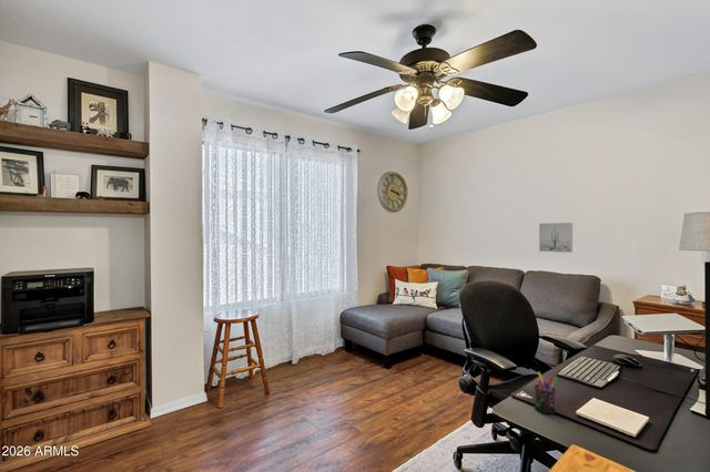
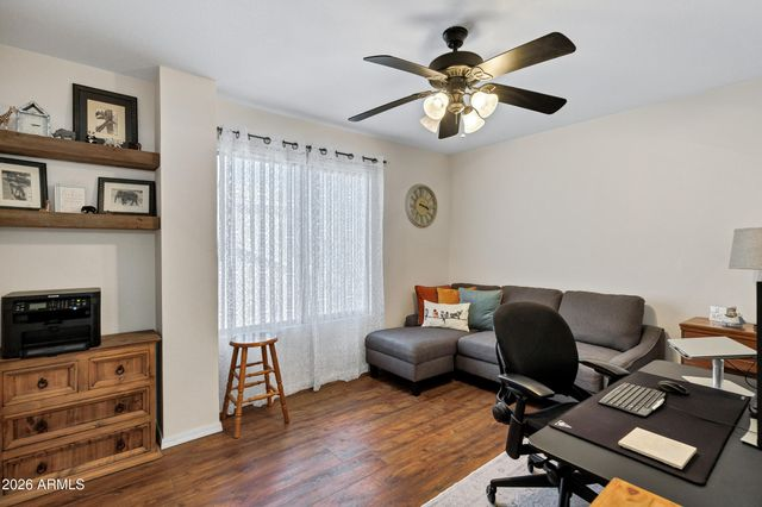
- pen holder [534,371,559,415]
- wall art [538,222,574,254]
